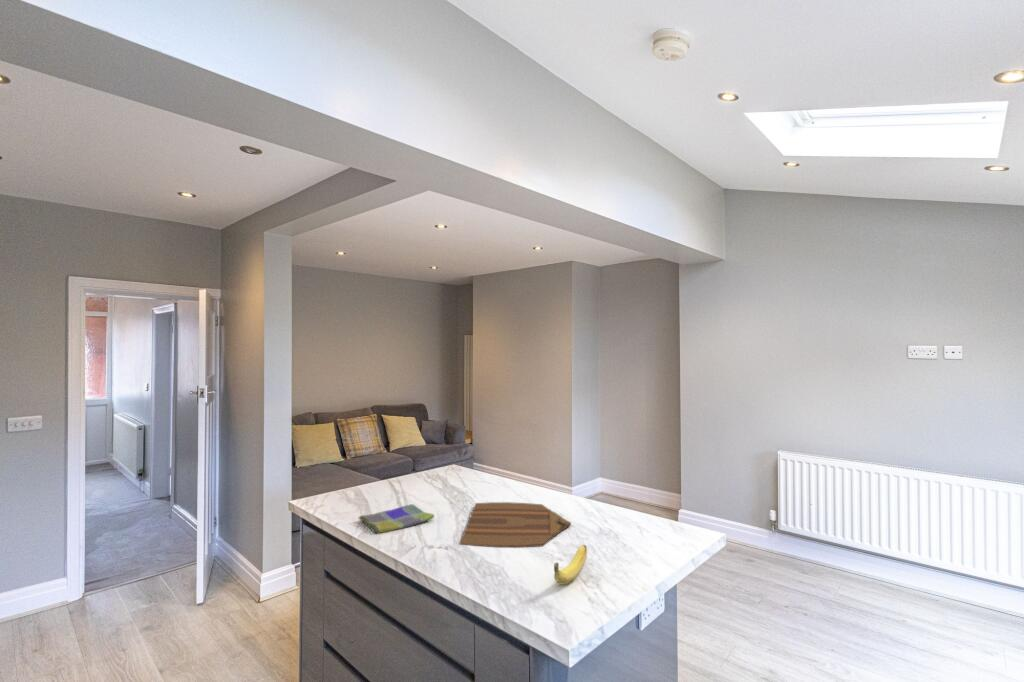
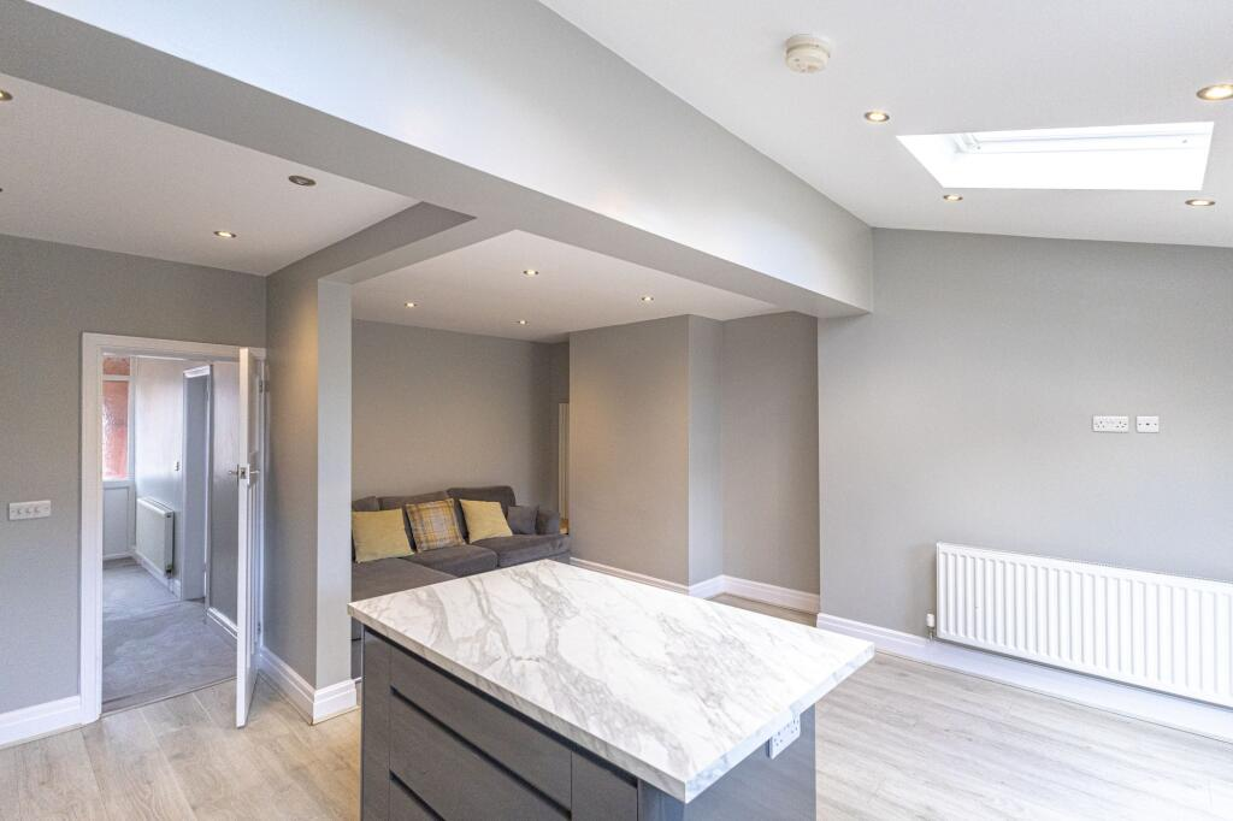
- banana [553,544,588,585]
- dish towel [357,503,435,535]
- cutting board [459,501,572,548]
